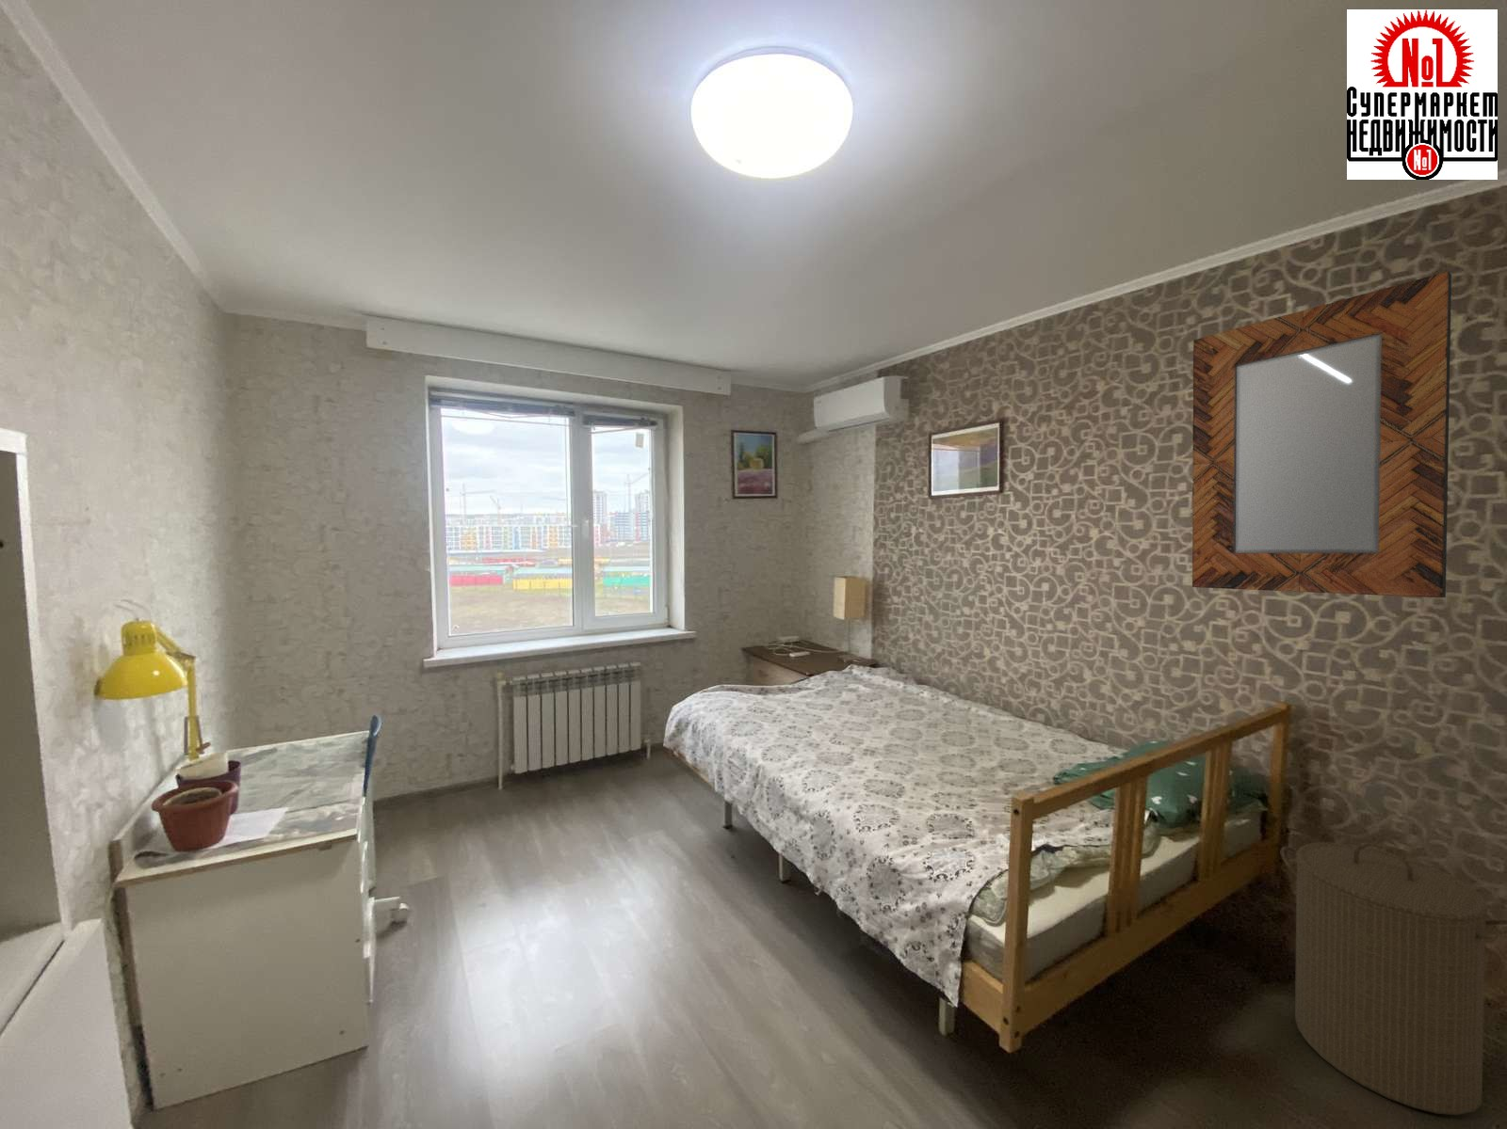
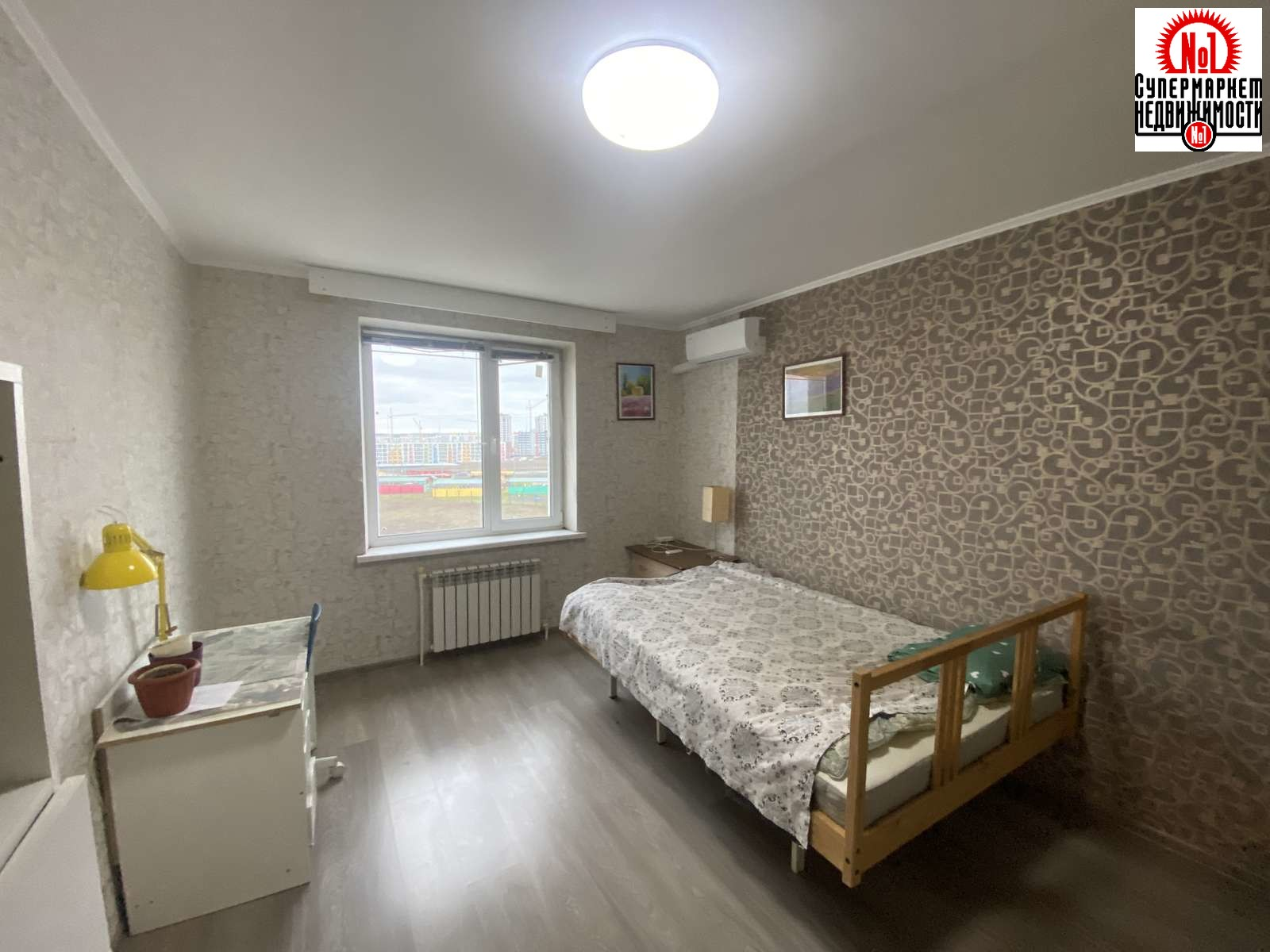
- home mirror [1191,270,1452,599]
- laundry hamper [1280,841,1507,1116]
